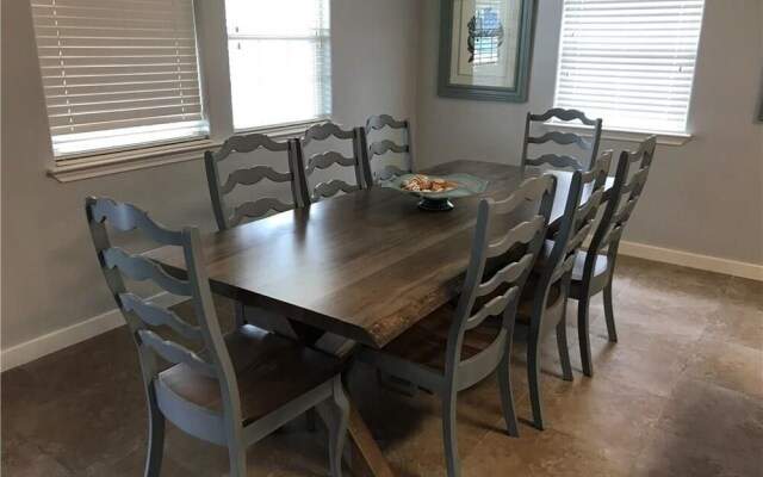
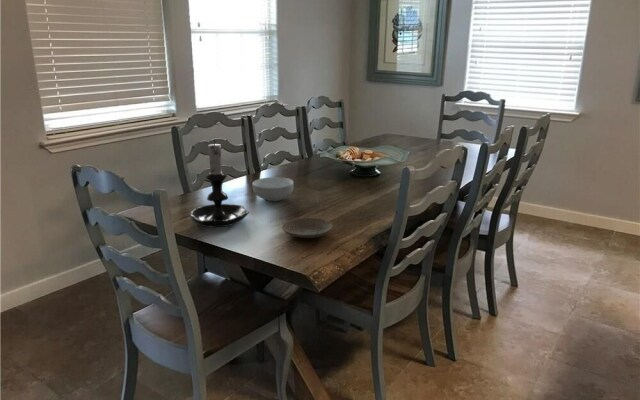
+ cereal bowl [252,176,295,202]
+ candle holder [189,138,251,228]
+ plate [281,217,333,239]
